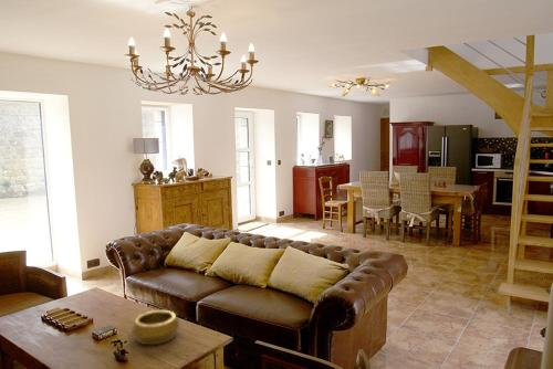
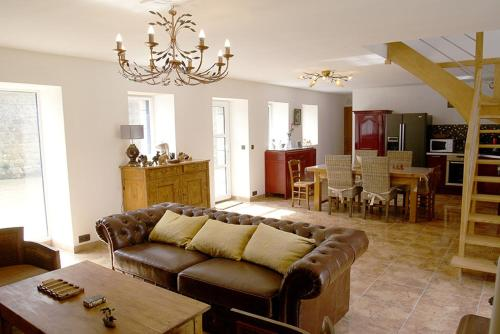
- decorative bowl [131,309,180,346]
